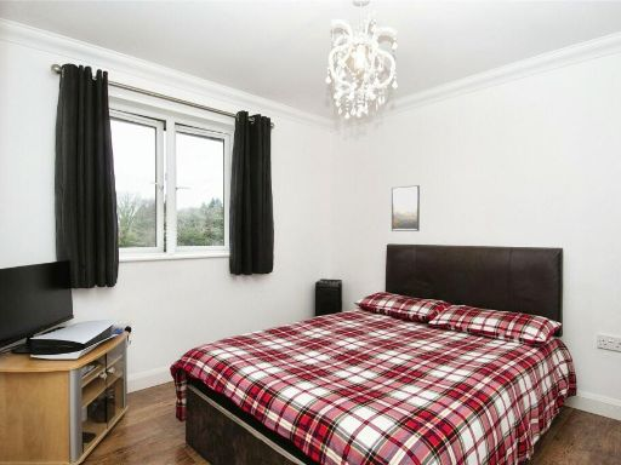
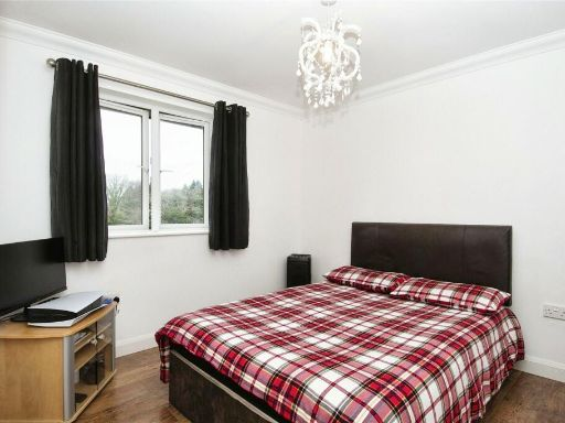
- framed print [391,184,421,232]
